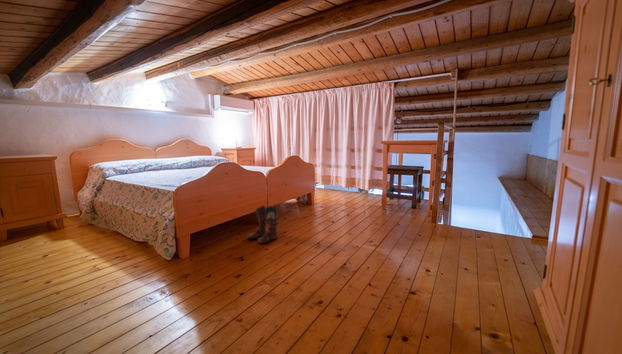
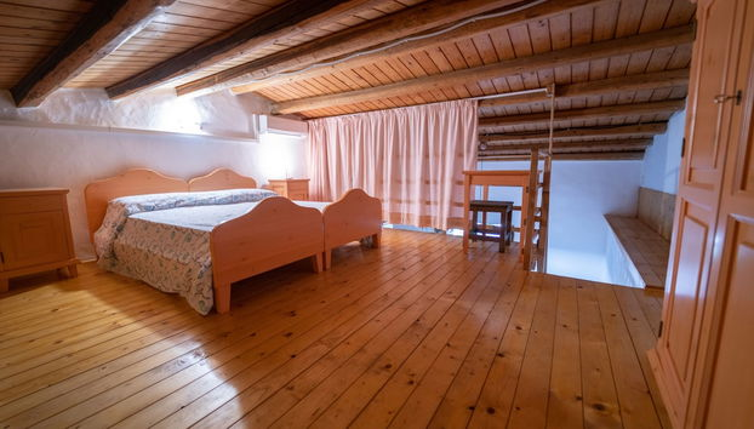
- boots [246,204,280,245]
